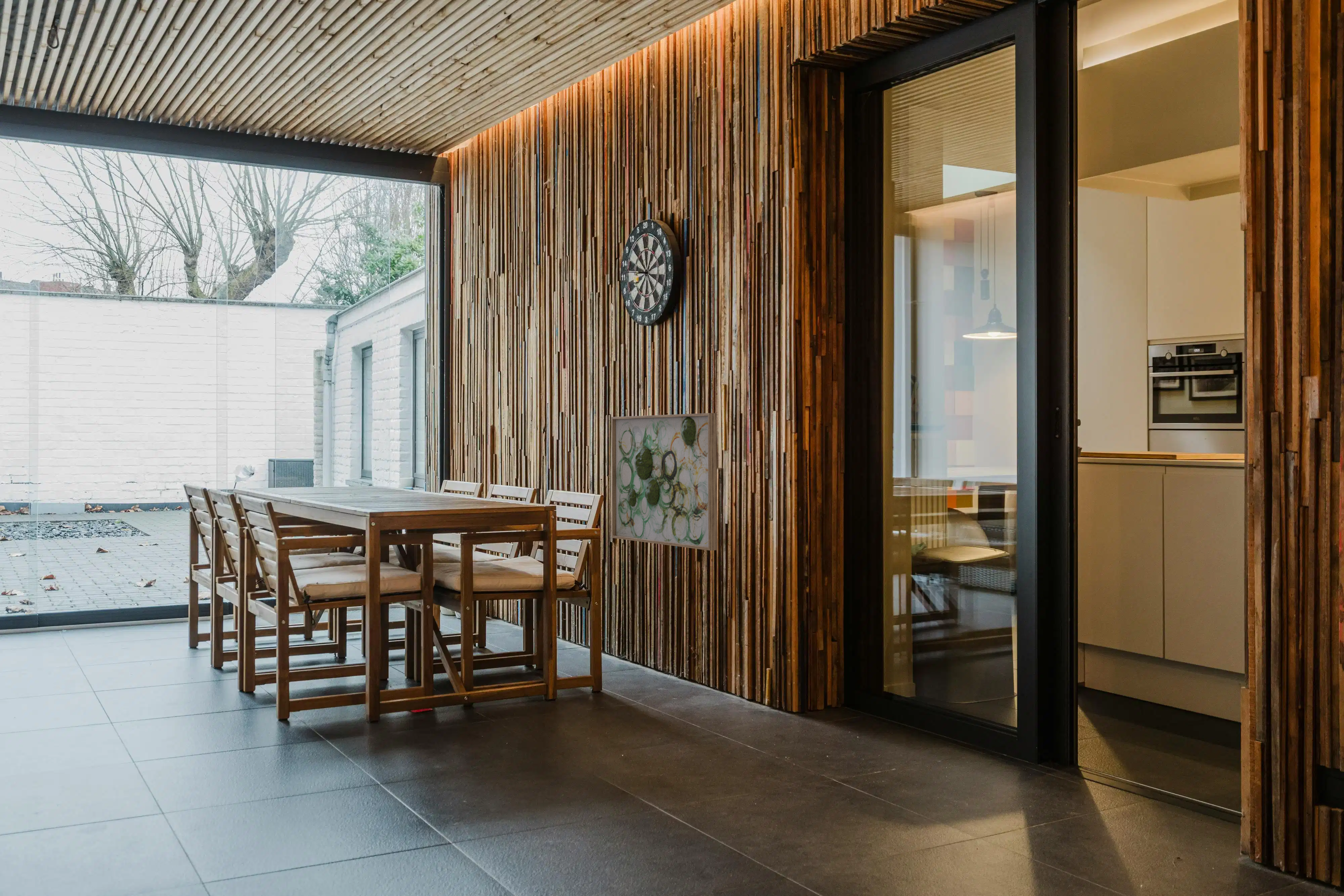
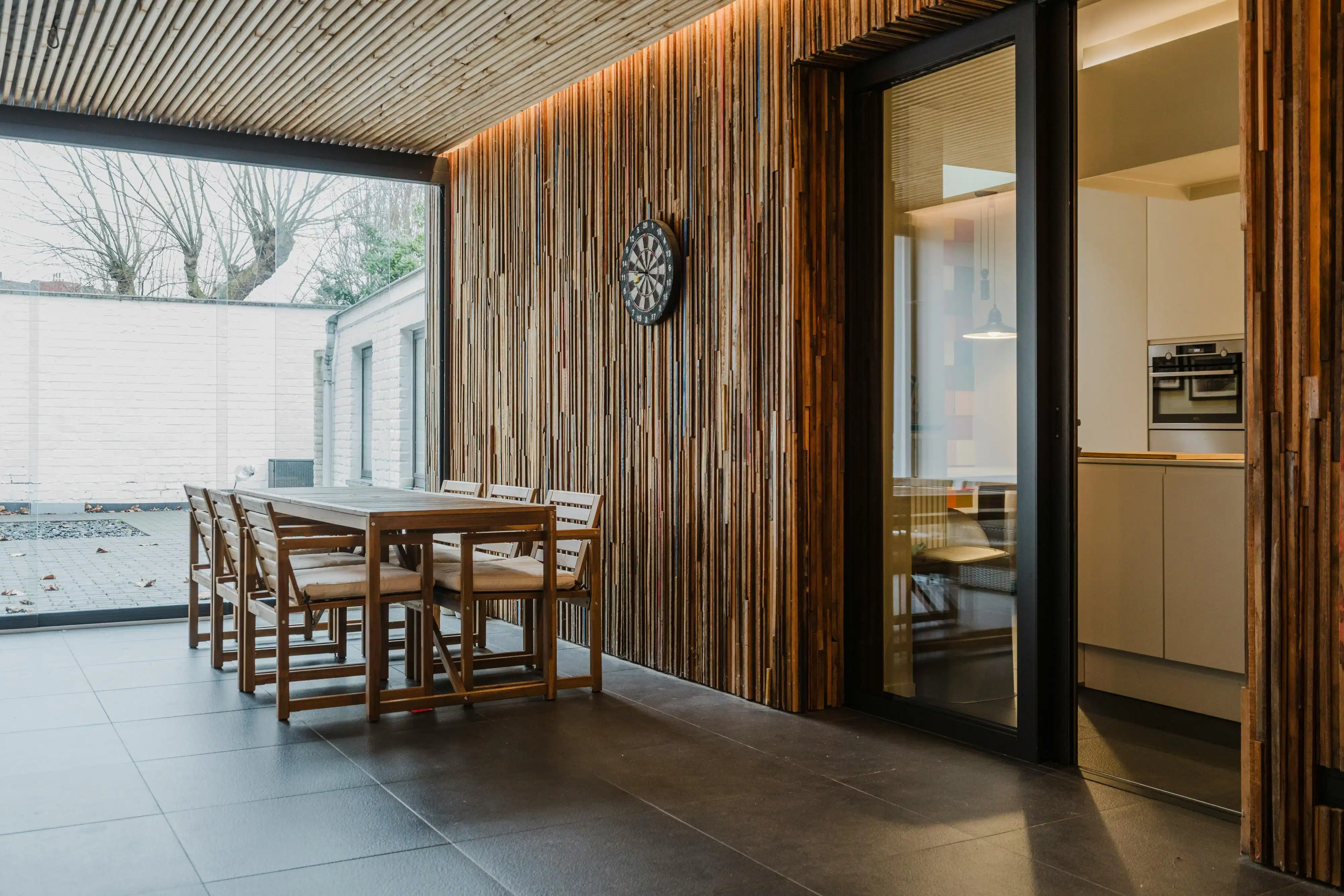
- wall art [611,413,717,551]
